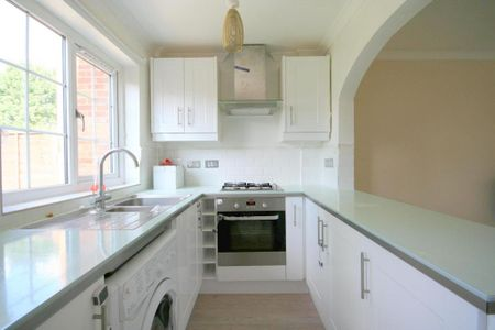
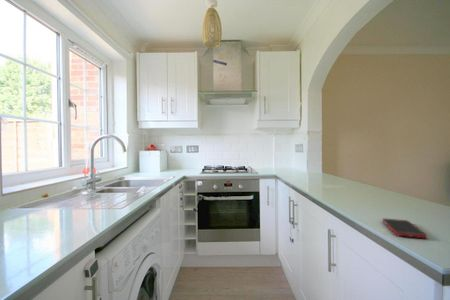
+ cell phone [381,218,428,239]
